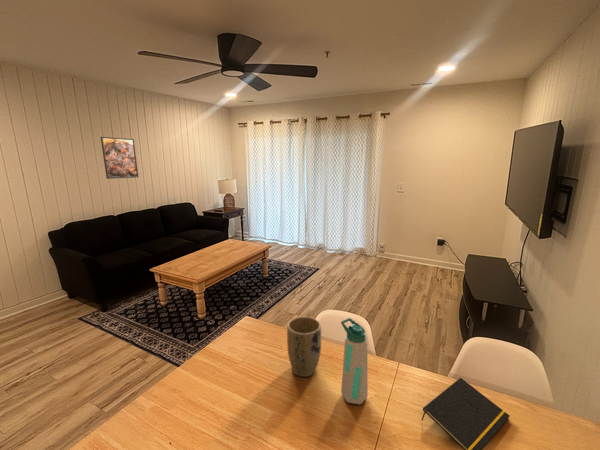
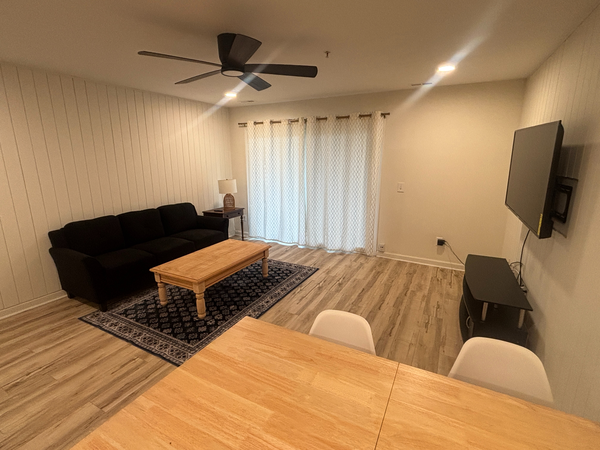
- plant pot [286,316,322,378]
- notepad [421,377,511,450]
- water bottle [340,317,369,405]
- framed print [100,136,139,180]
